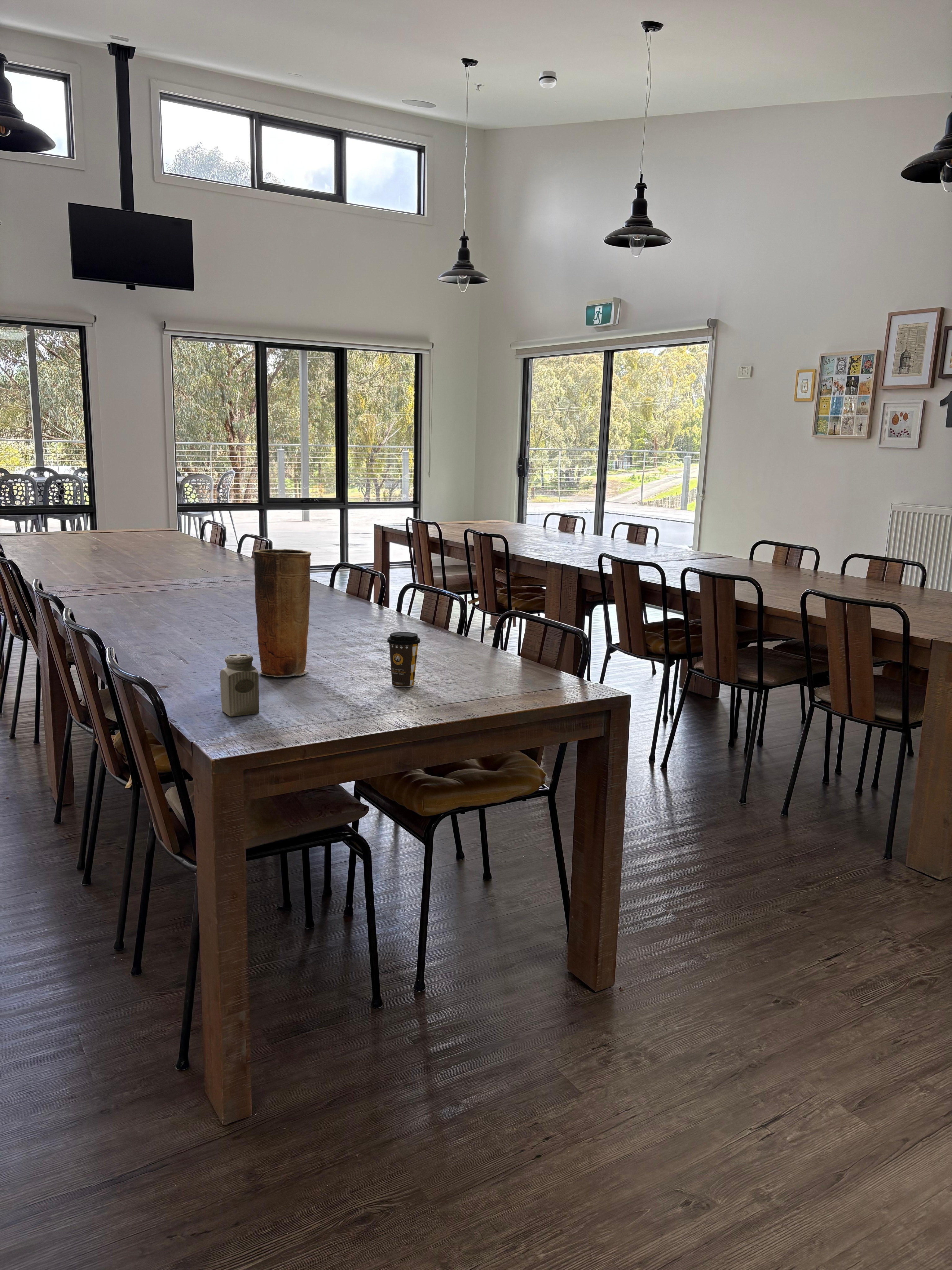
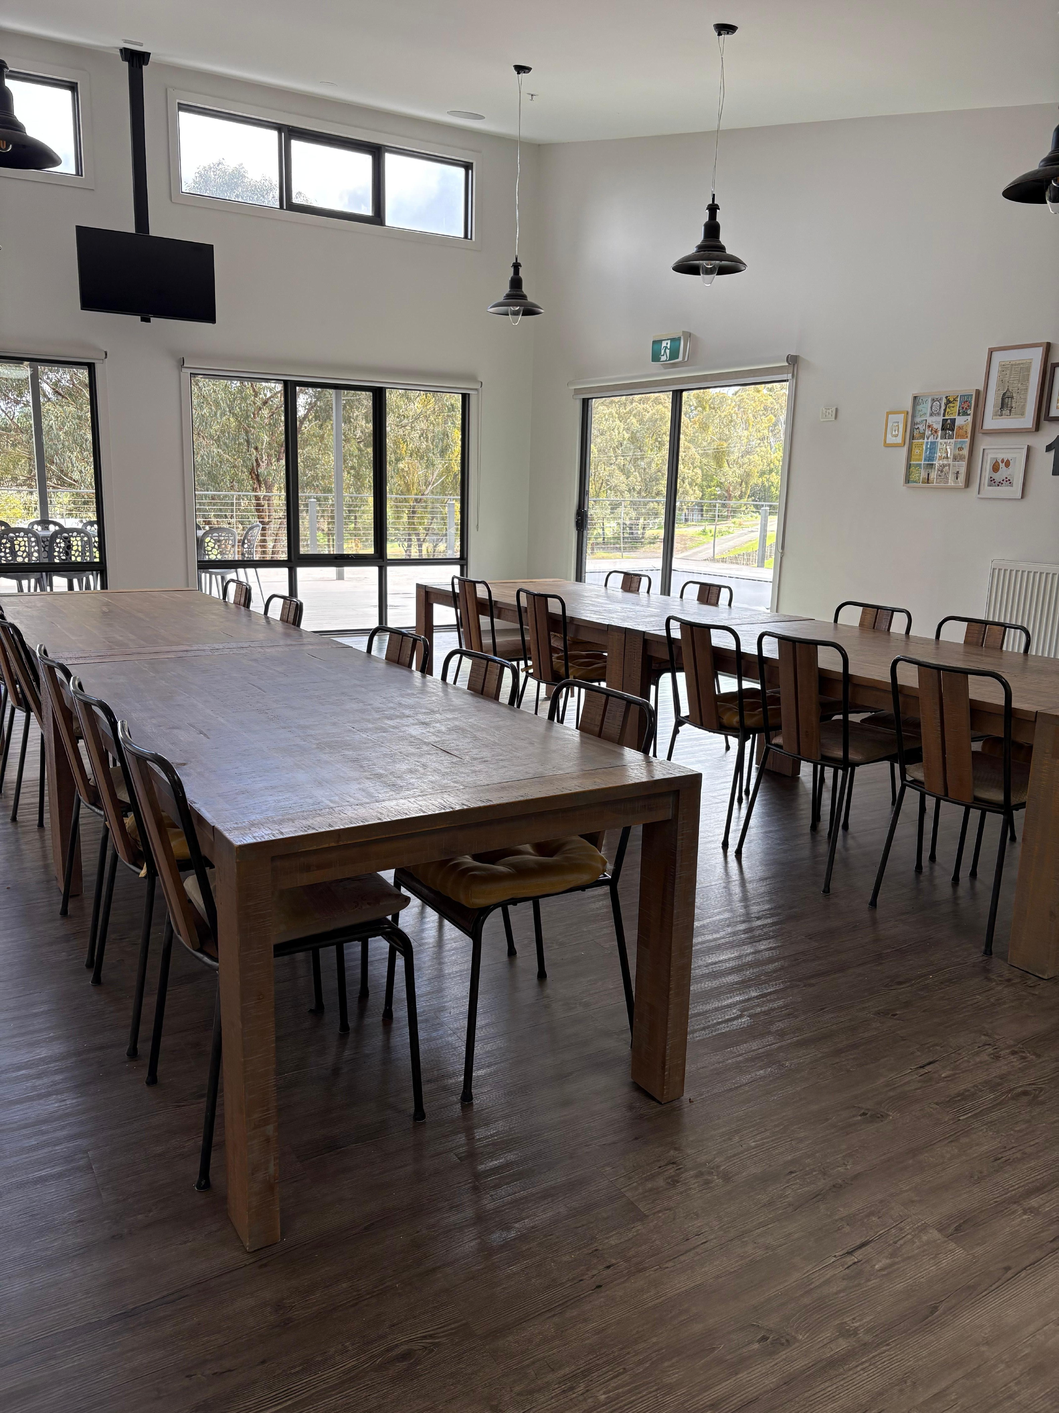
- vase [253,549,312,677]
- smoke detector [539,70,558,89]
- coffee cup [387,632,421,688]
- salt shaker [220,653,259,717]
